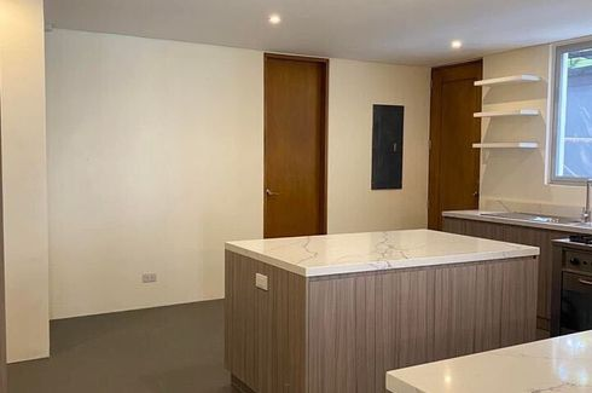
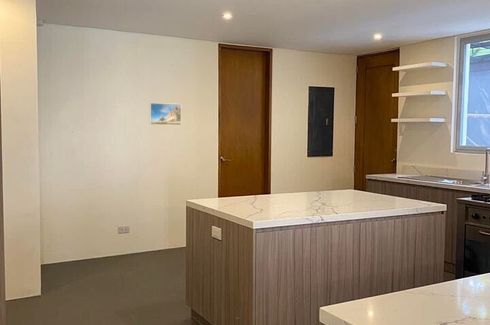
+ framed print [149,102,182,126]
